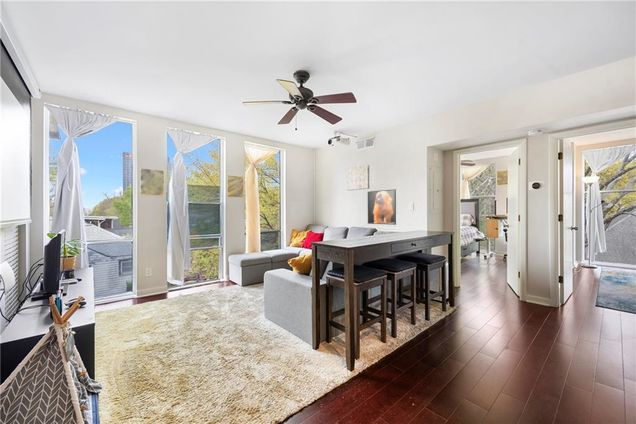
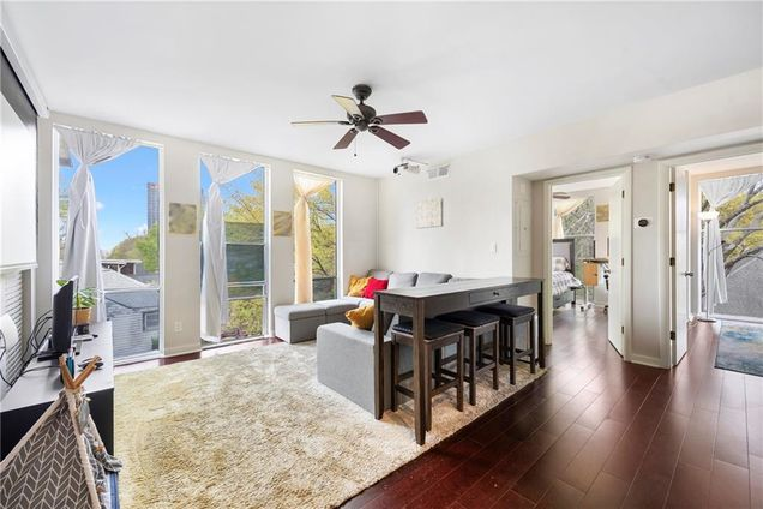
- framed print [367,188,397,226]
